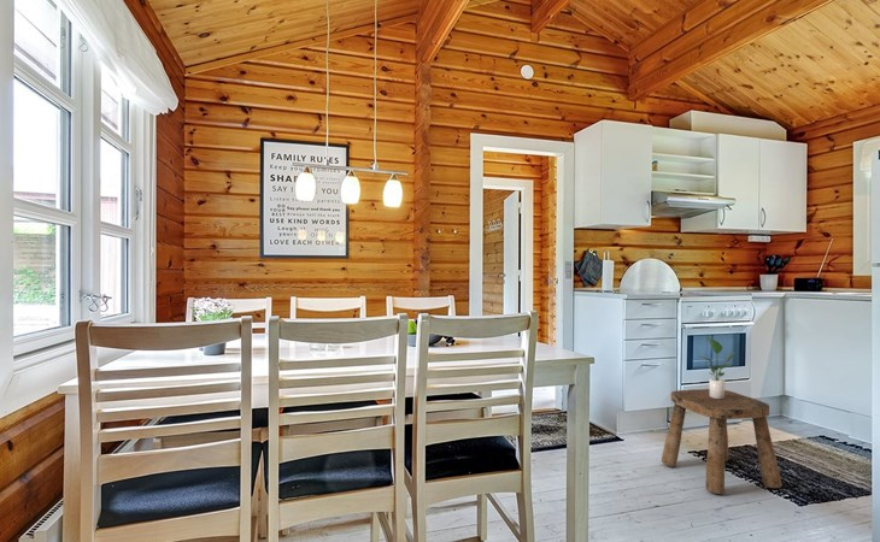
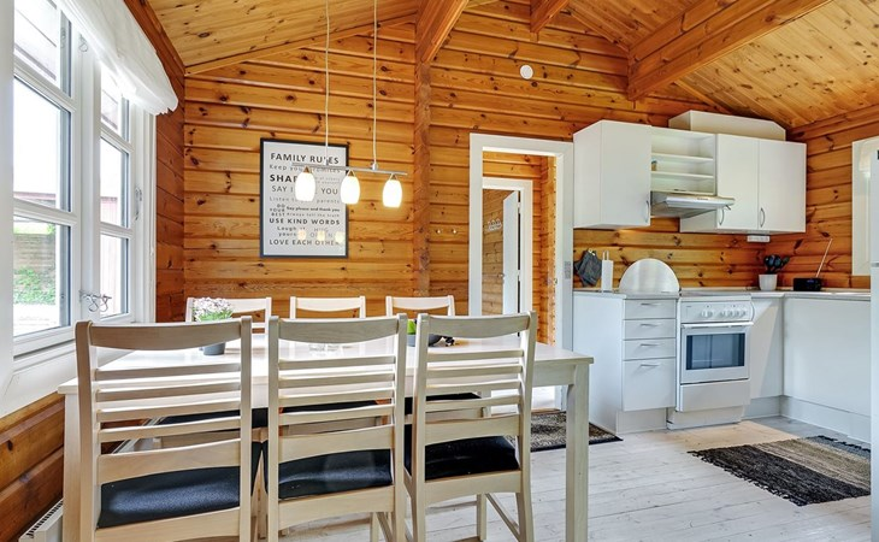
- stool [661,388,784,495]
- potted plant [699,336,737,399]
